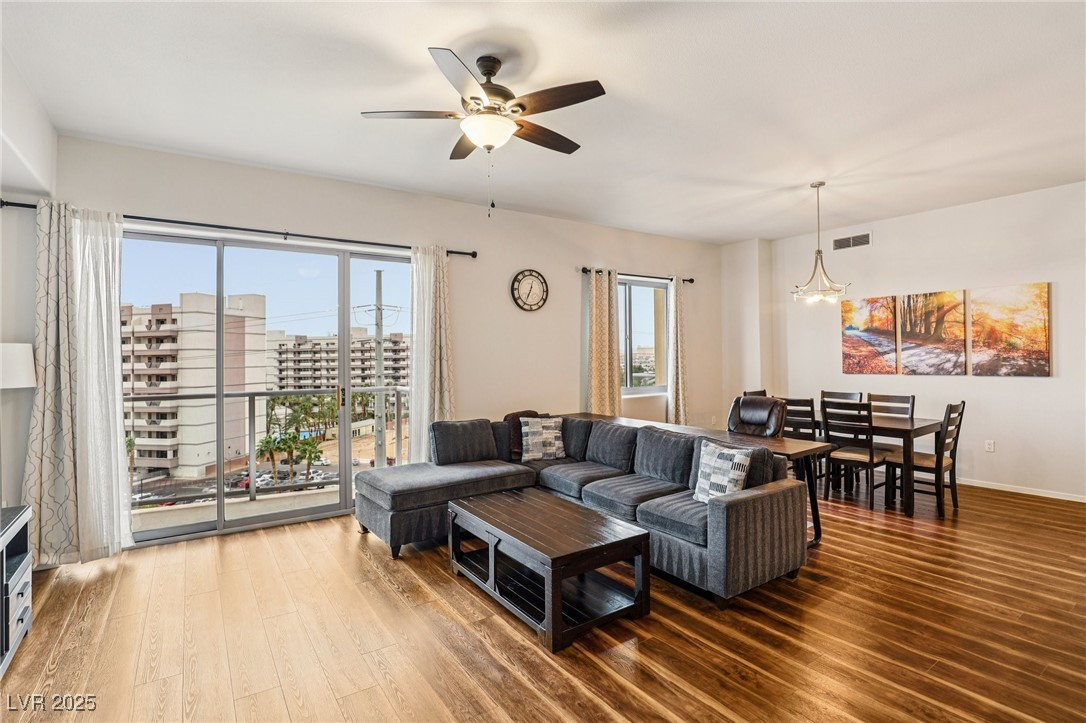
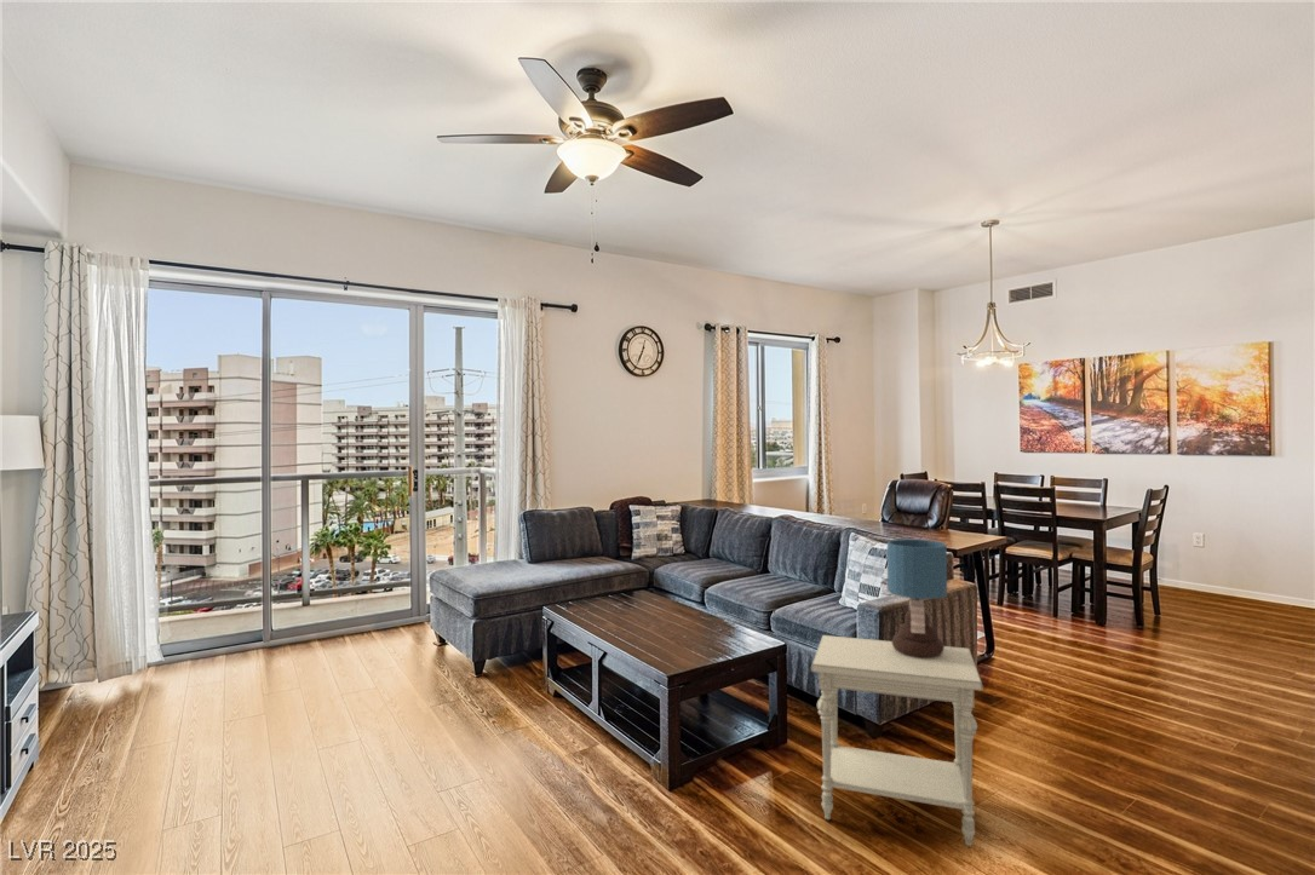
+ table lamp [886,537,948,657]
+ side table [810,634,984,847]
